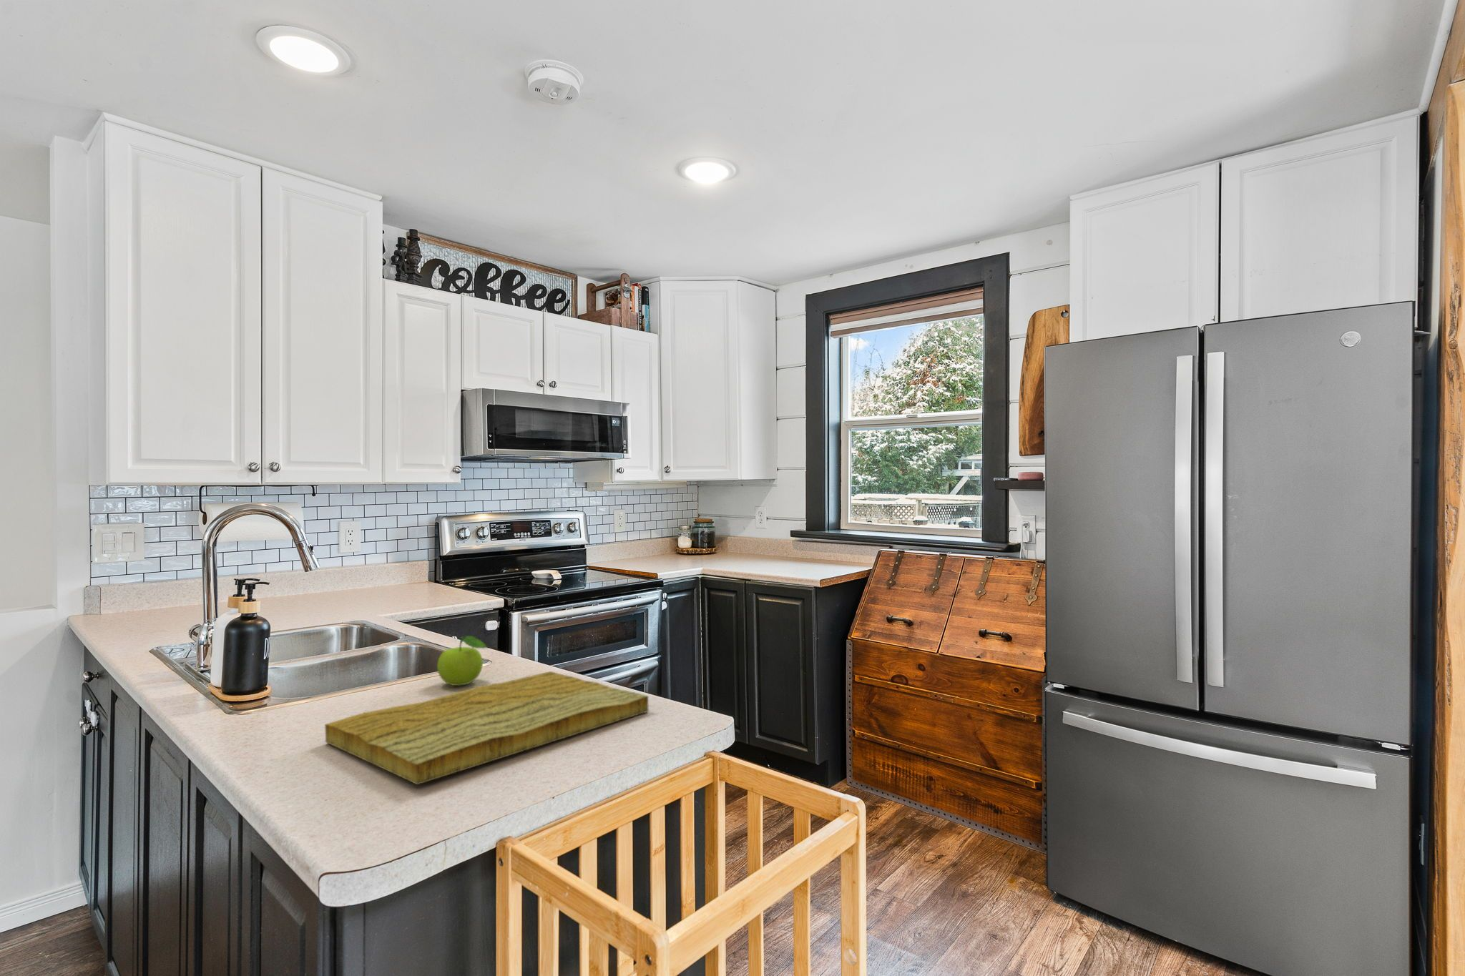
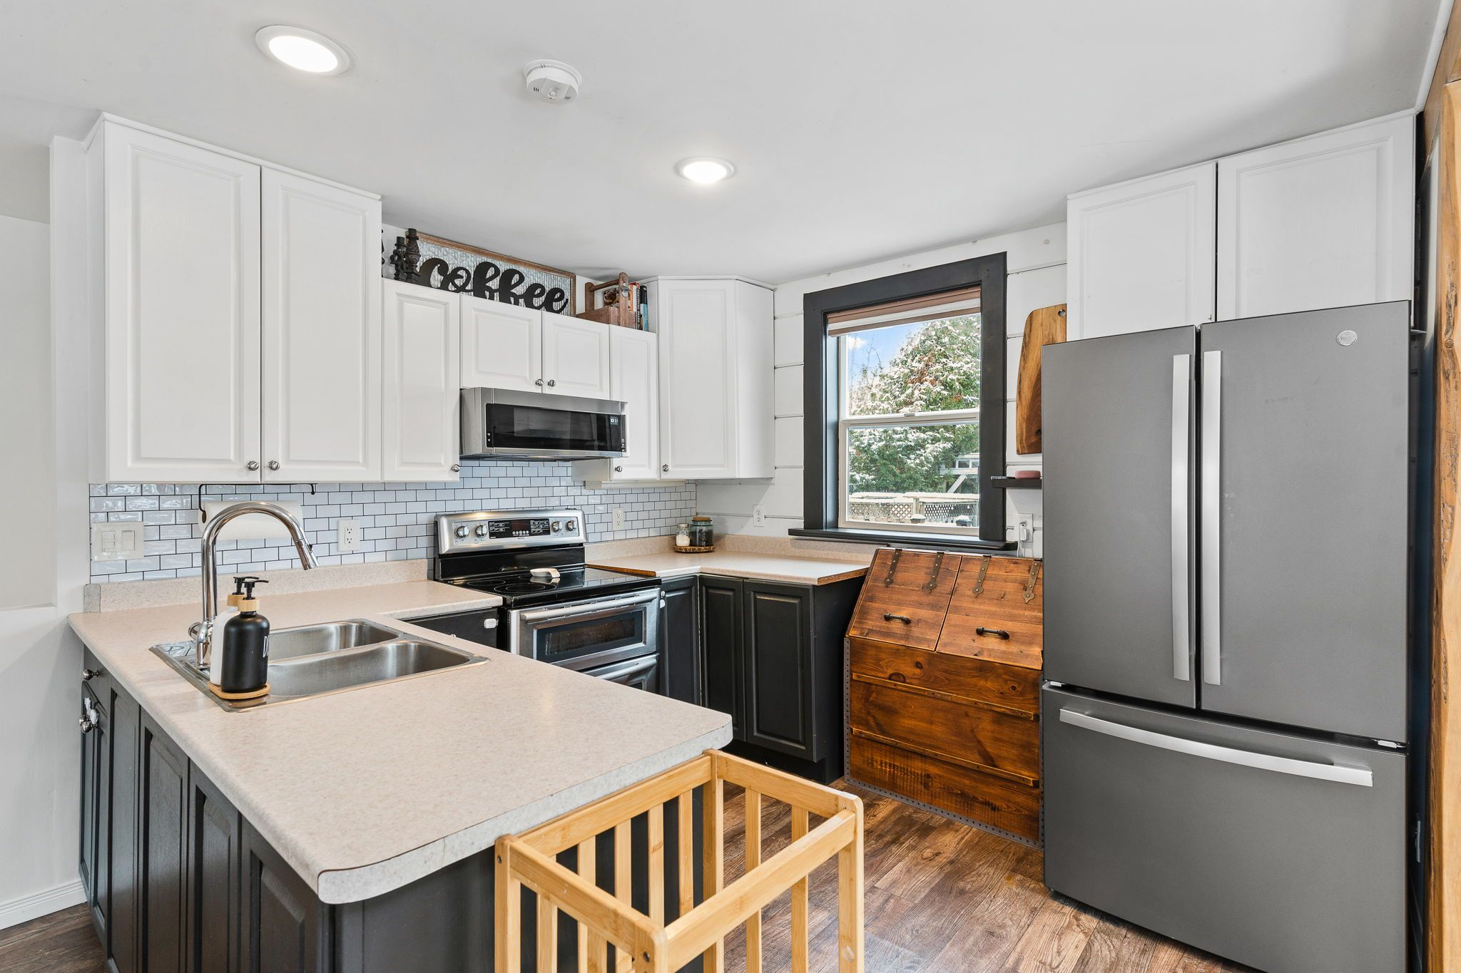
- cutting board [325,671,649,785]
- fruit [437,635,489,686]
